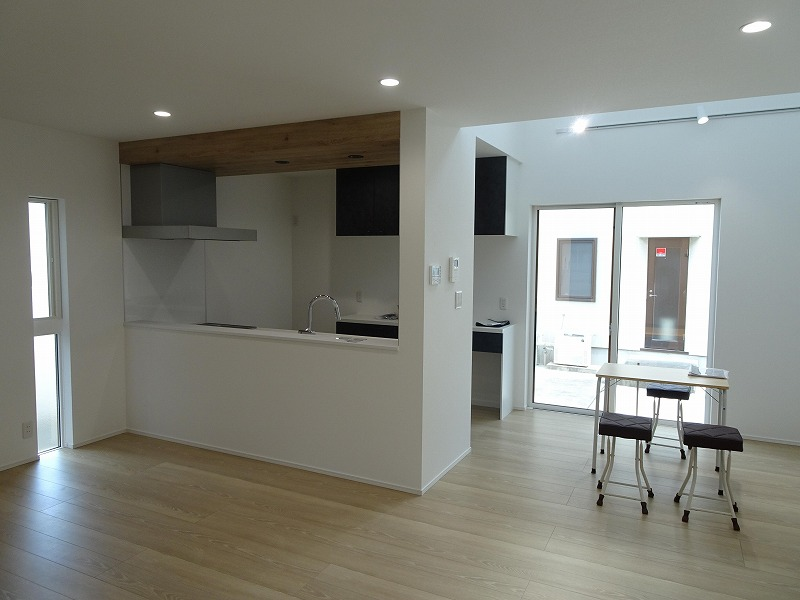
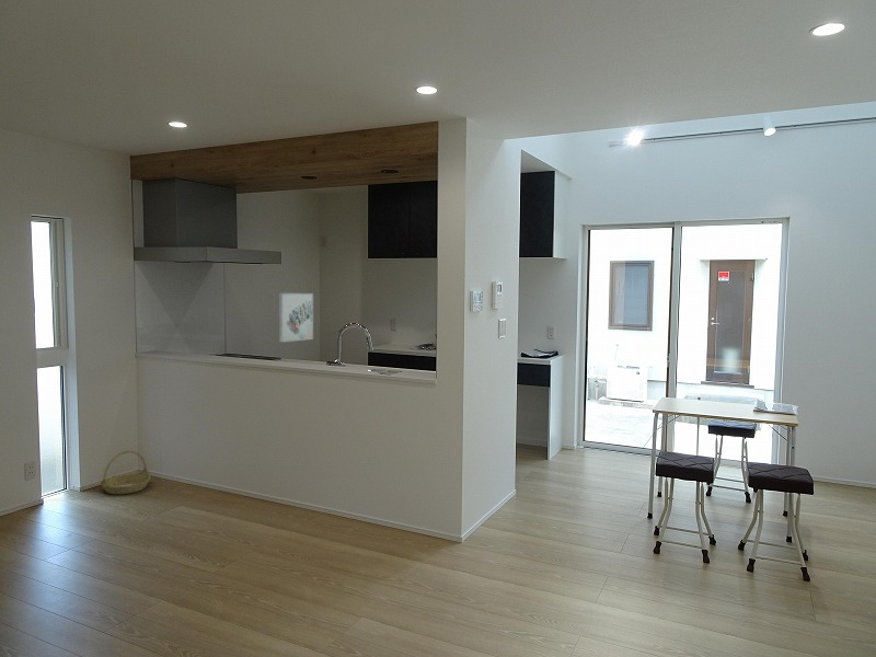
+ wall art [278,292,314,343]
+ basket [100,449,152,495]
